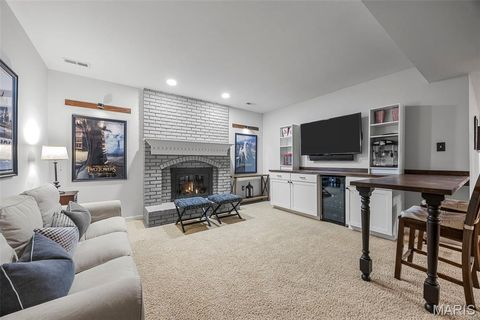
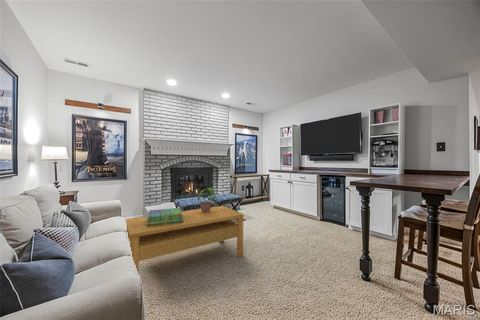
+ stack of books [147,207,184,226]
+ coffee table [125,205,244,275]
+ potted plant [196,187,217,213]
